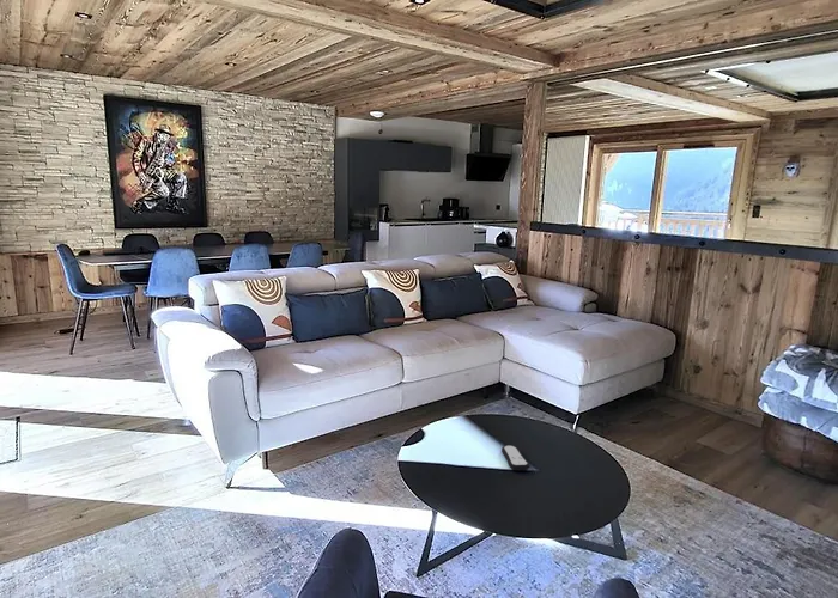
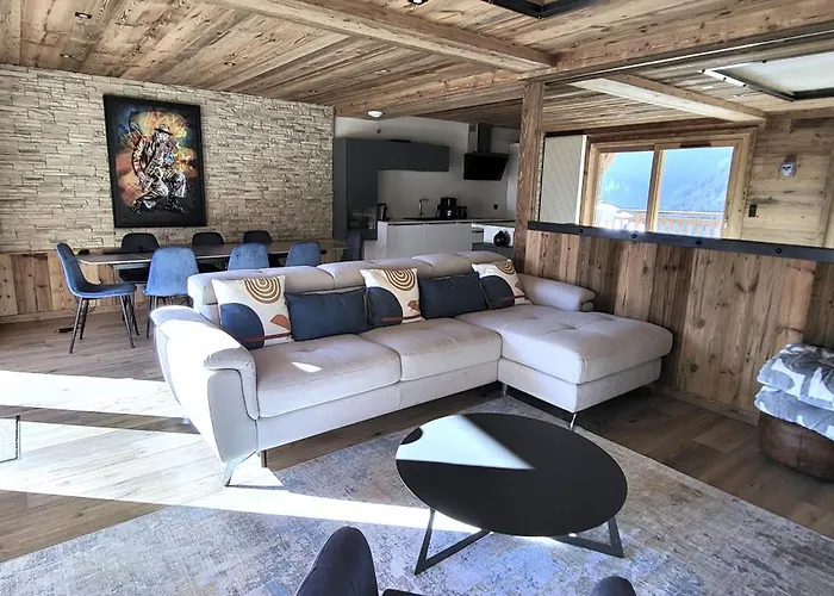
- remote control [500,444,530,471]
